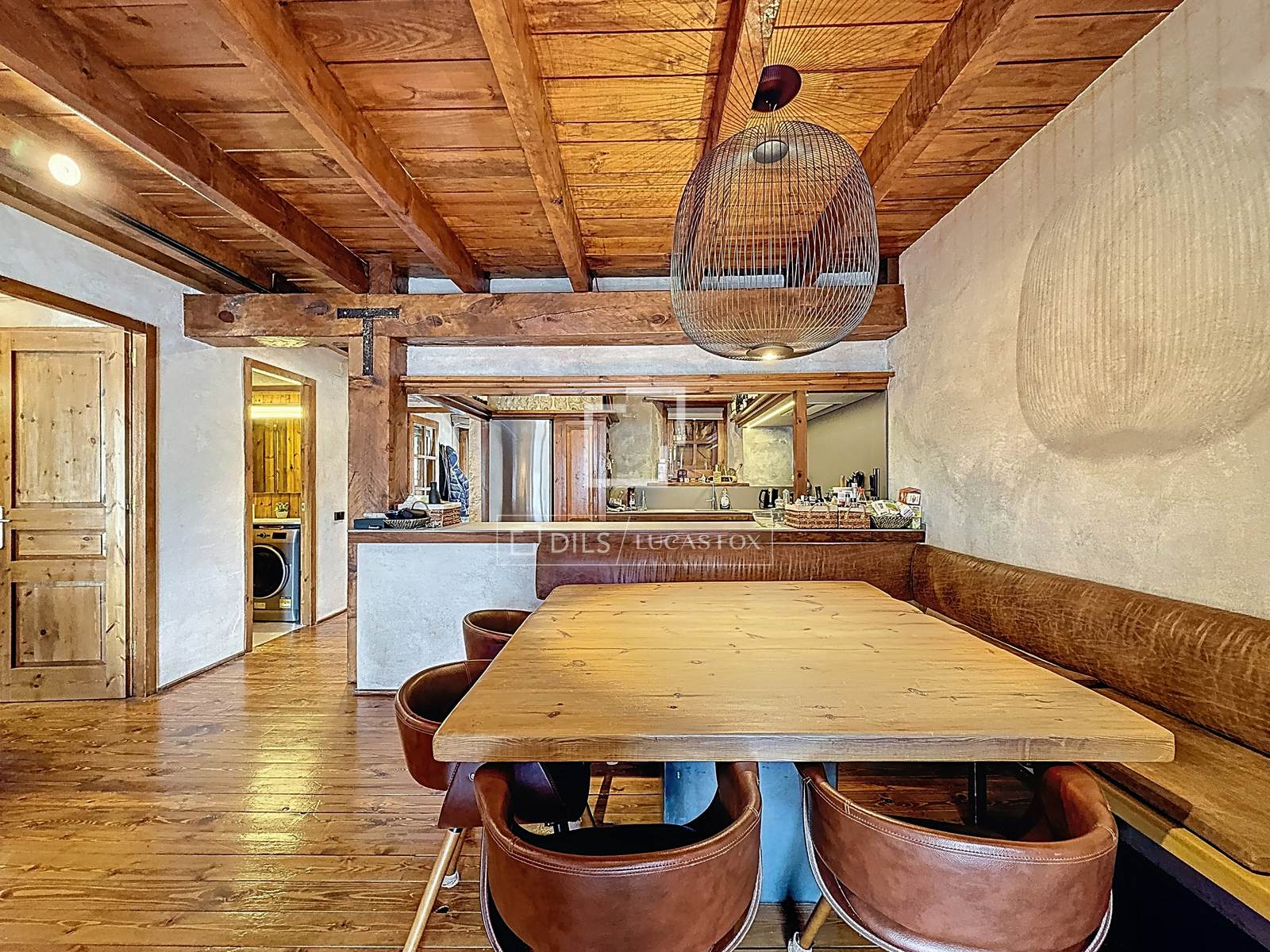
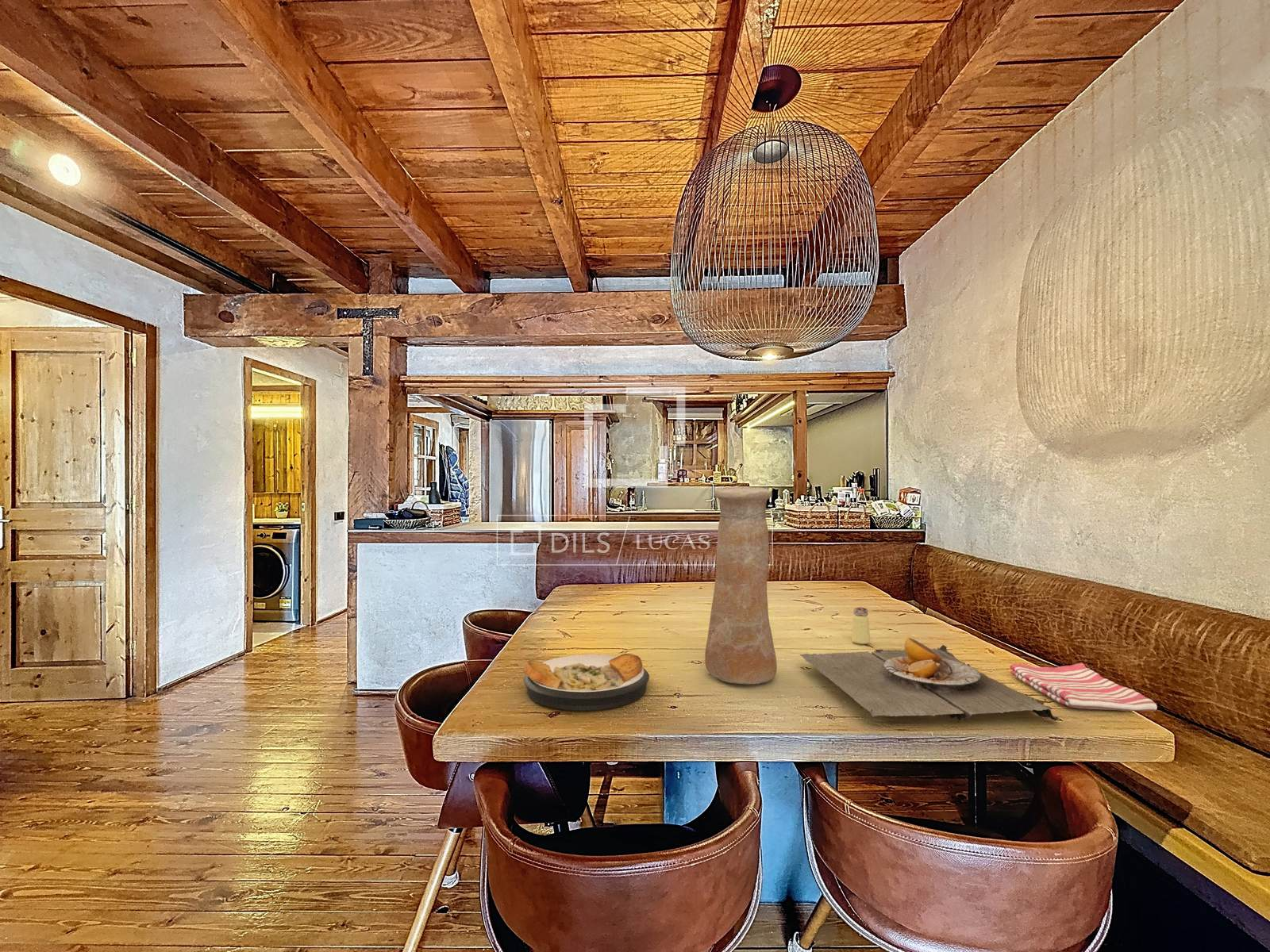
+ plate [522,653,650,711]
+ saltshaker [851,606,871,645]
+ plate [799,637,1060,724]
+ vase [704,487,778,685]
+ dish towel [1010,662,1158,712]
